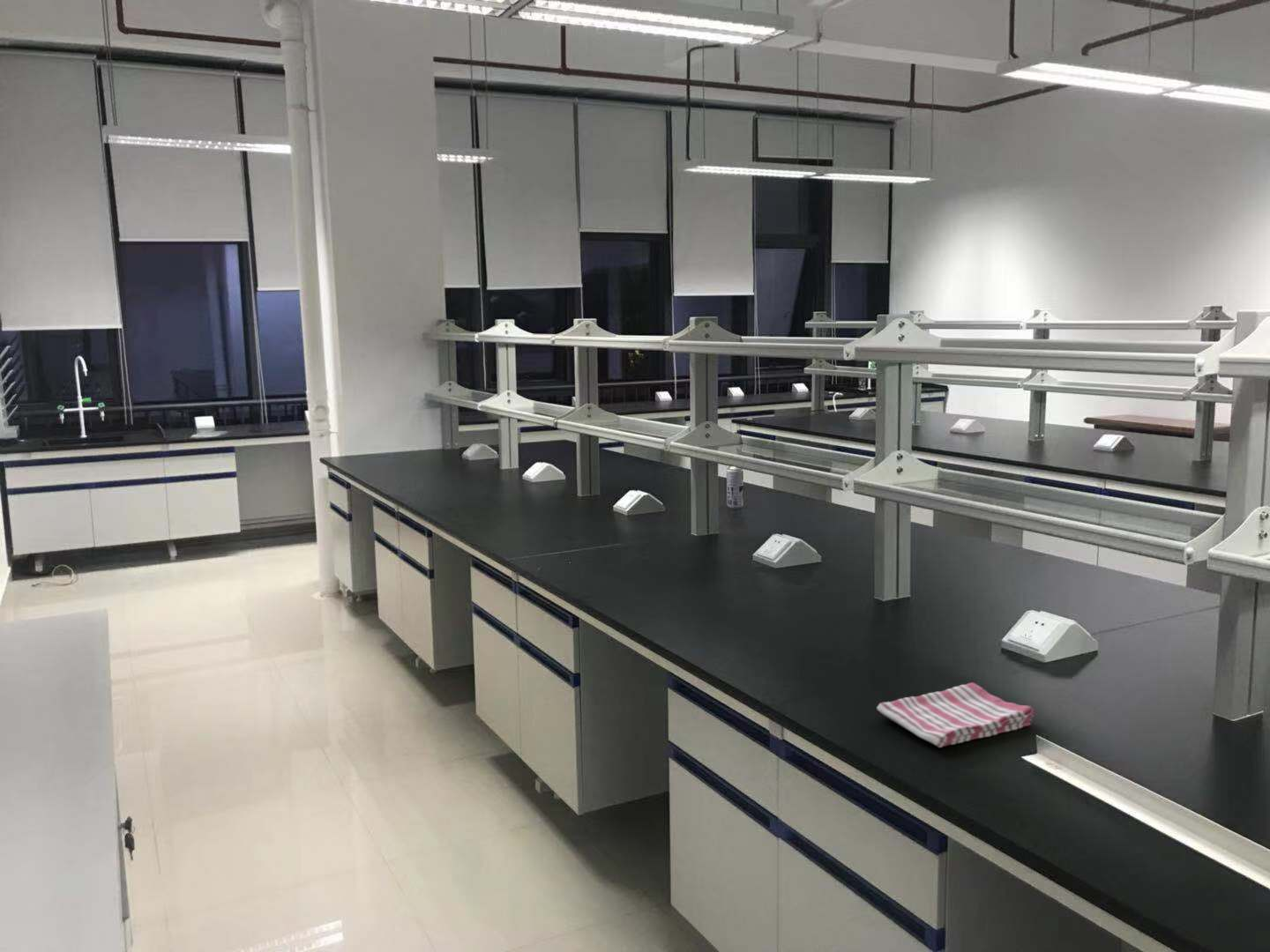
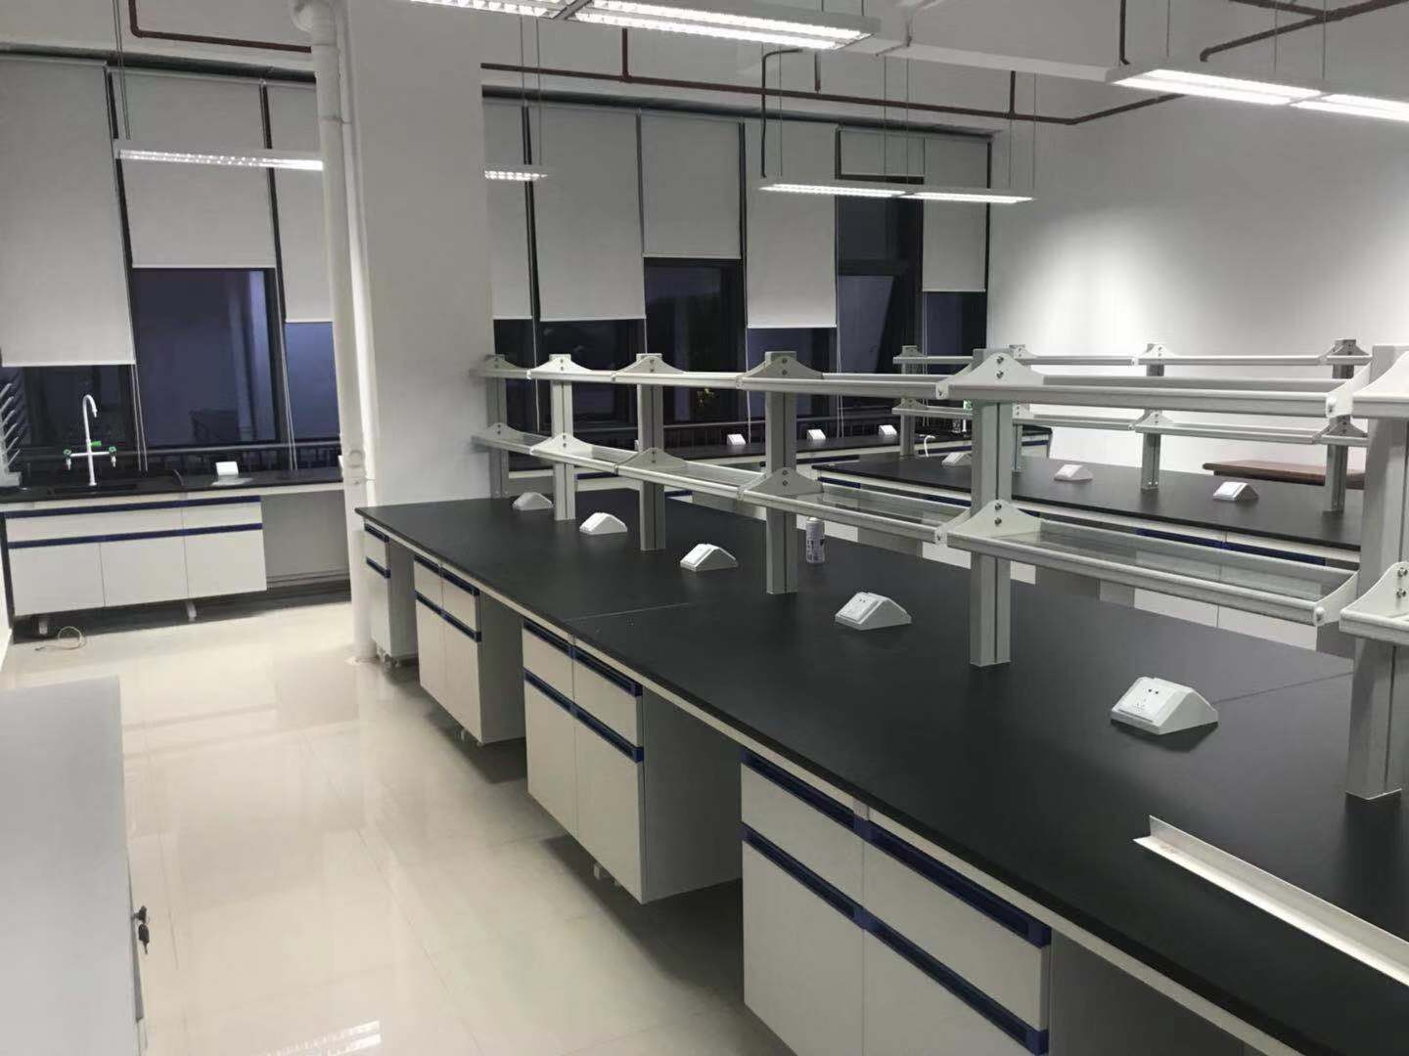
- dish towel [876,681,1035,748]
